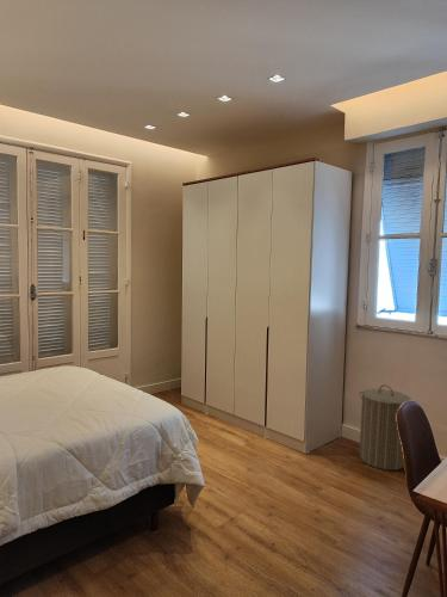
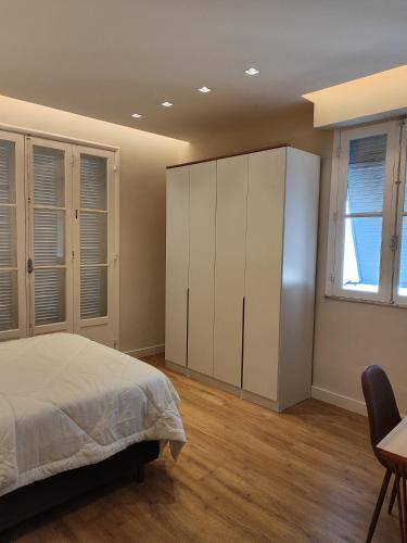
- laundry hamper [358,383,412,472]
